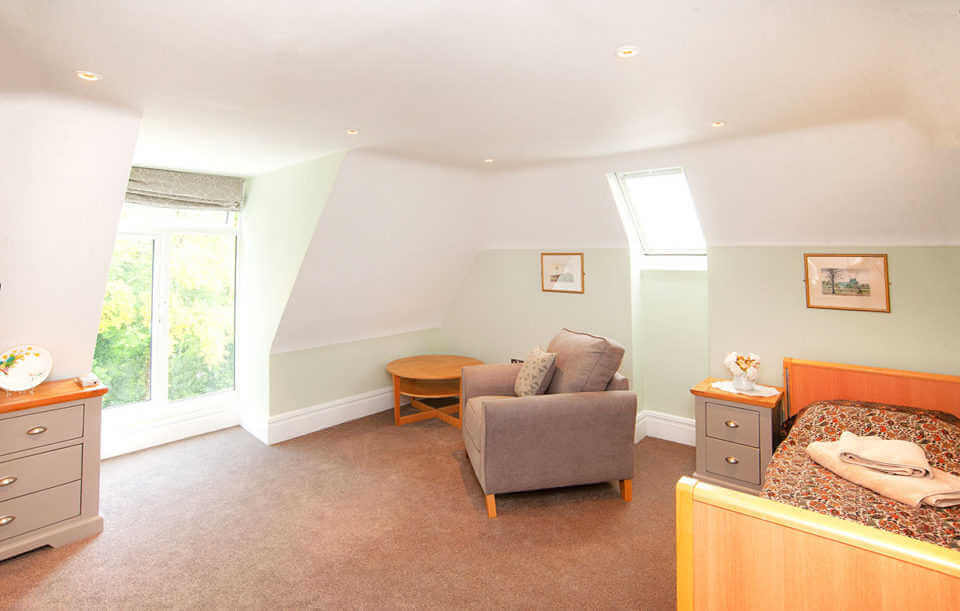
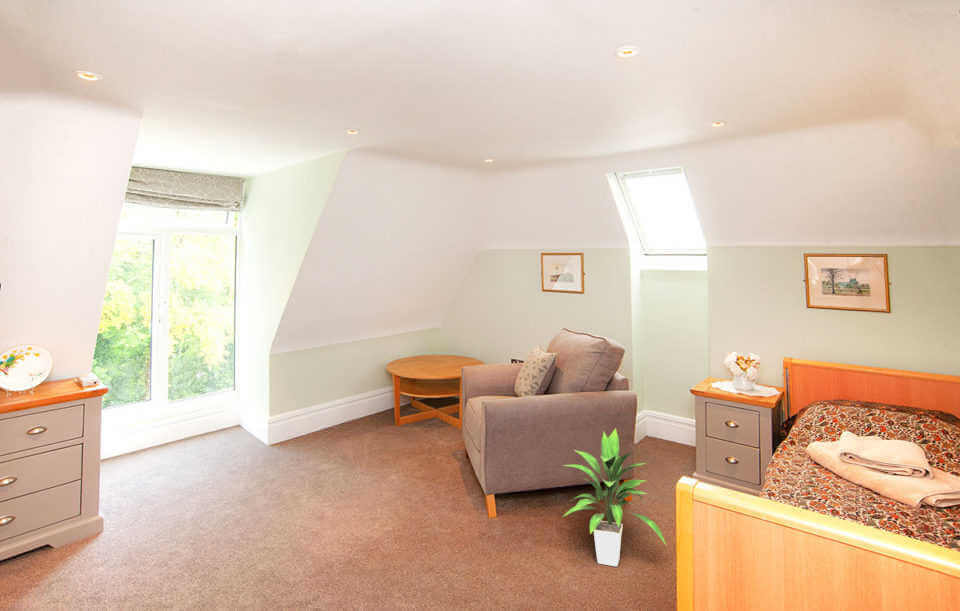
+ indoor plant [563,427,668,567]
